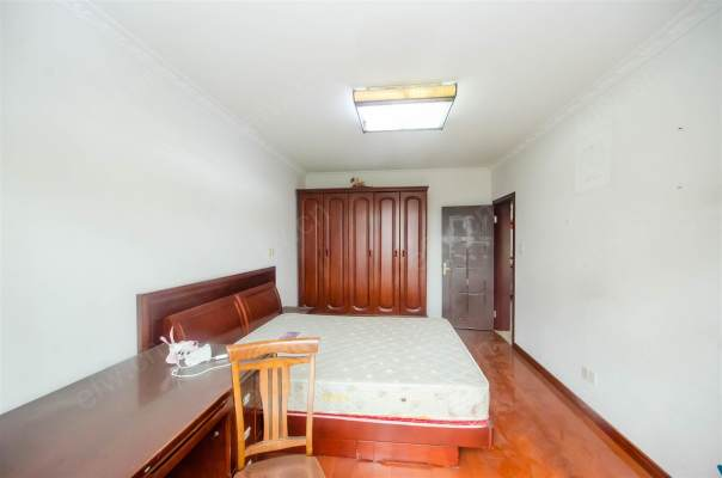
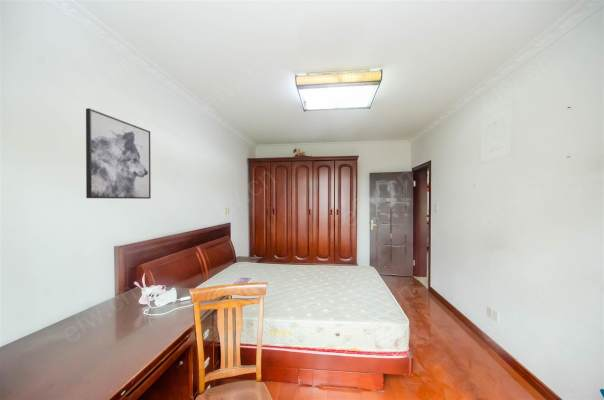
+ wall art [85,107,152,200]
